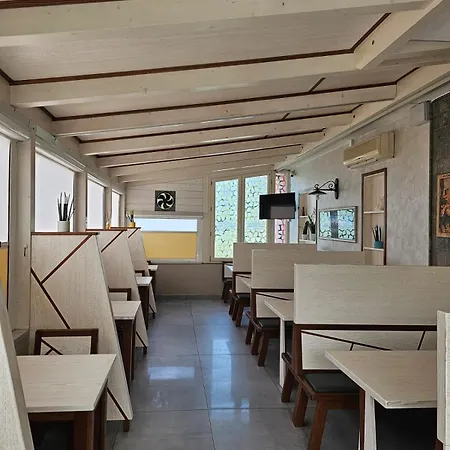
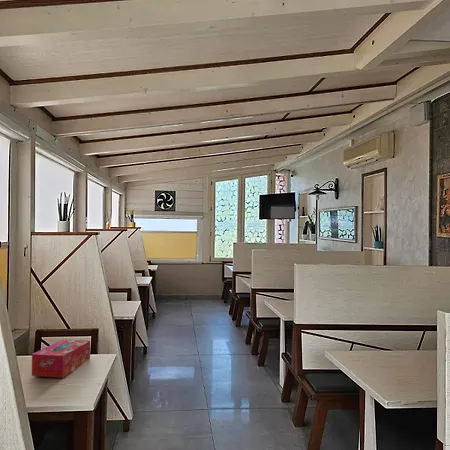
+ tissue box [31,338,91,379]
